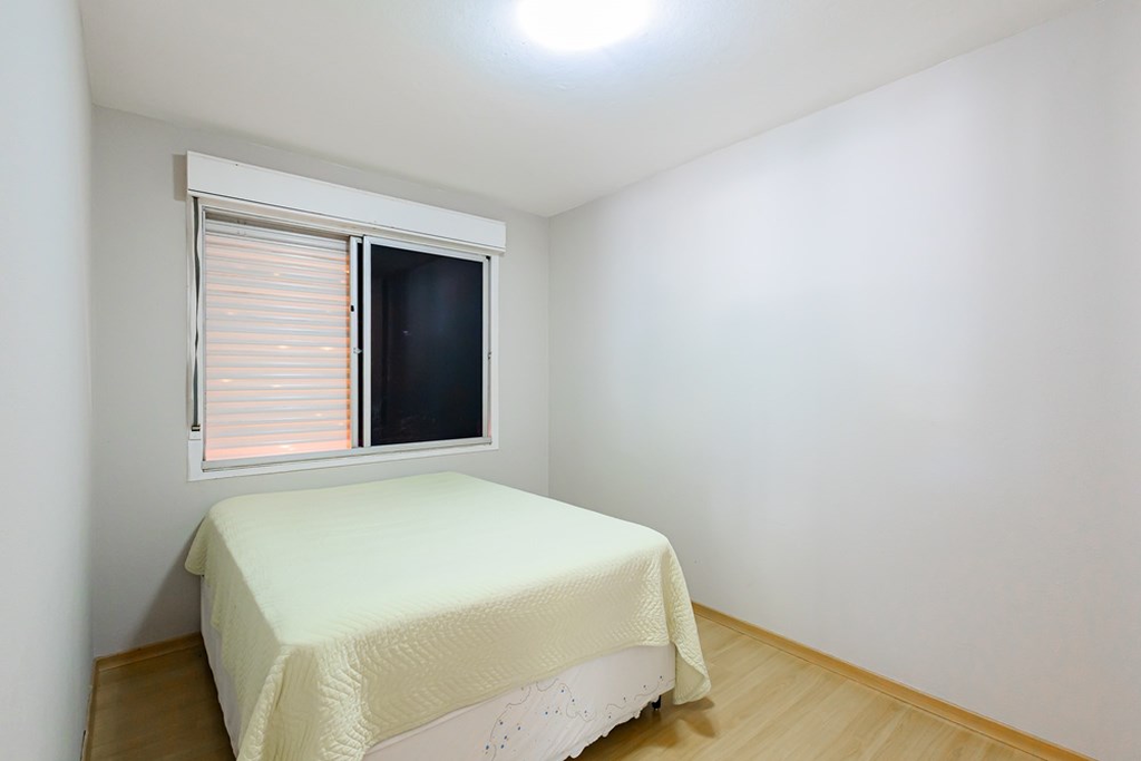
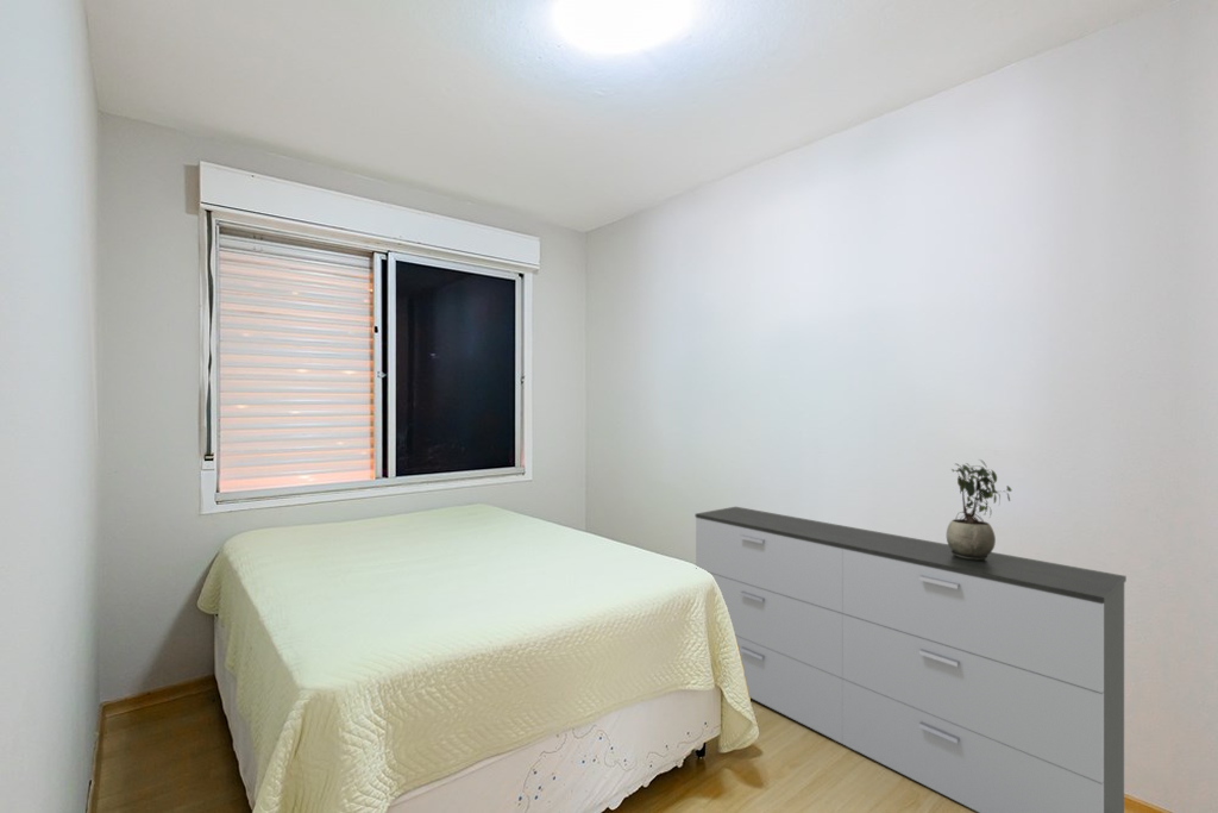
+ potted plant [946,458,1012,561]
+ dresser [695,506,1128,813]
